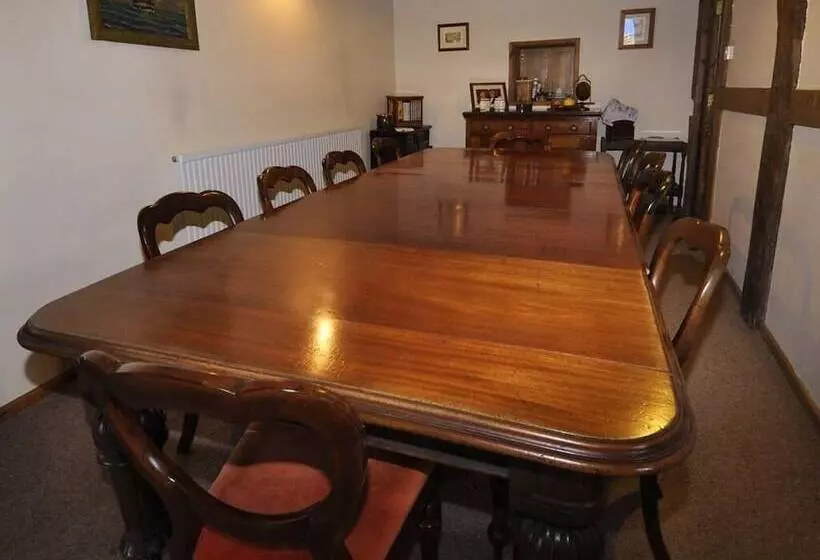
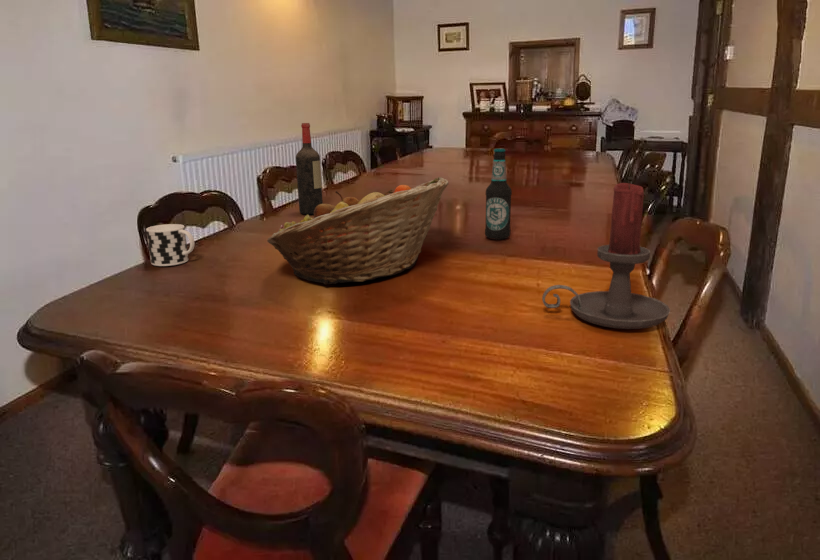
+ fruit basket [266,176,450,285]
+ wine bottle [295,122,324,215]
+ candle holder [541,182,671,330]
+ cup [145,223,195,267]
+ bottle [484,148,513,241]
